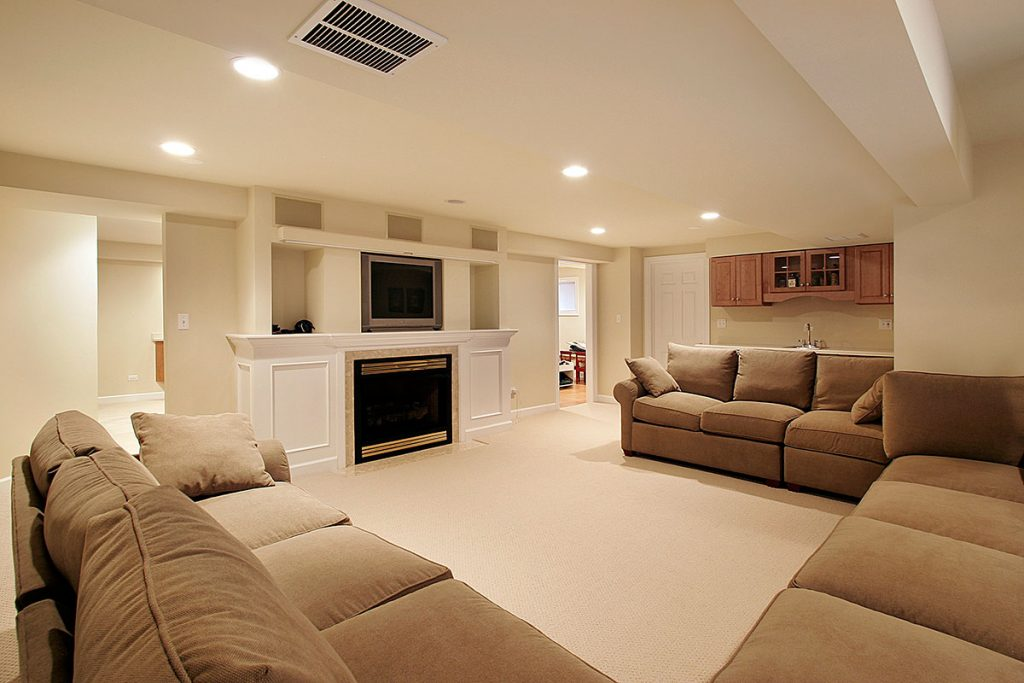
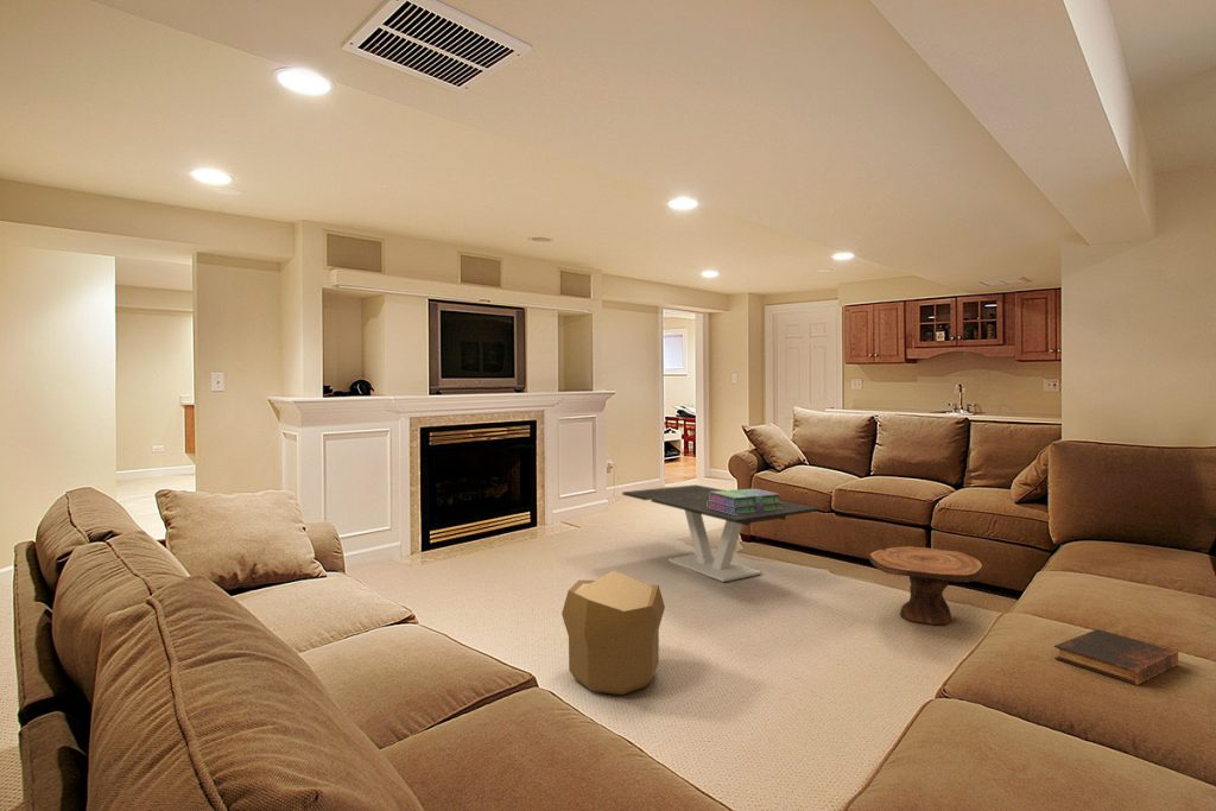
+ book [1053,628,1179,686]
+ stack of books [708,488,783,514]
+ pouf [560,570,666,696]
+ side table [869,543,983,626]
+ coffee table [621,483,822,583]
